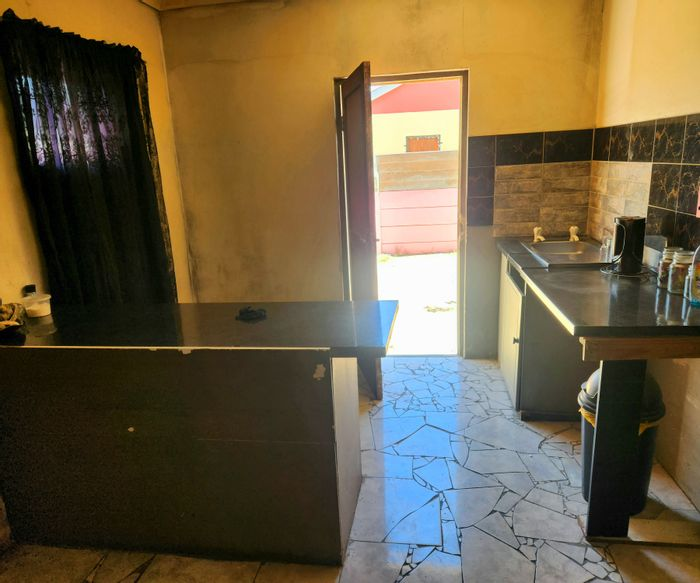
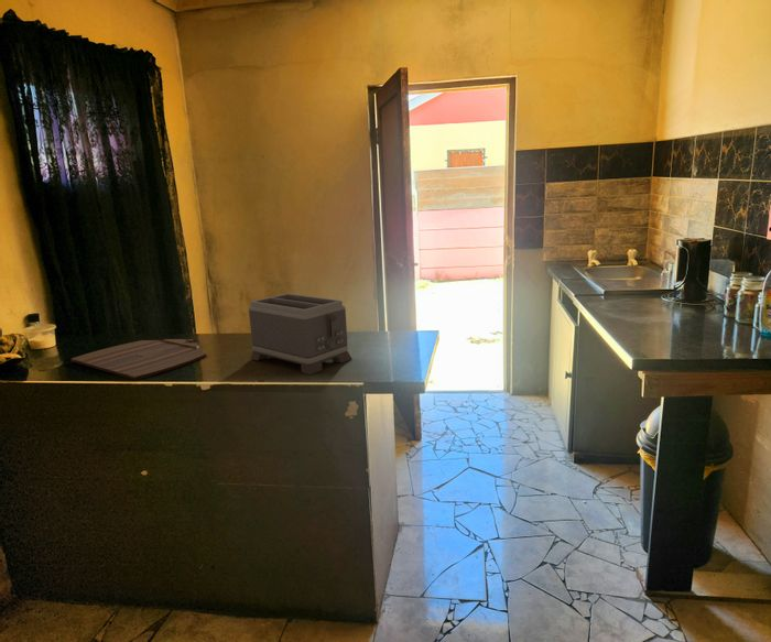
+ toaster [248,293,352,376]
+ cutting board [69,338,207,381]
